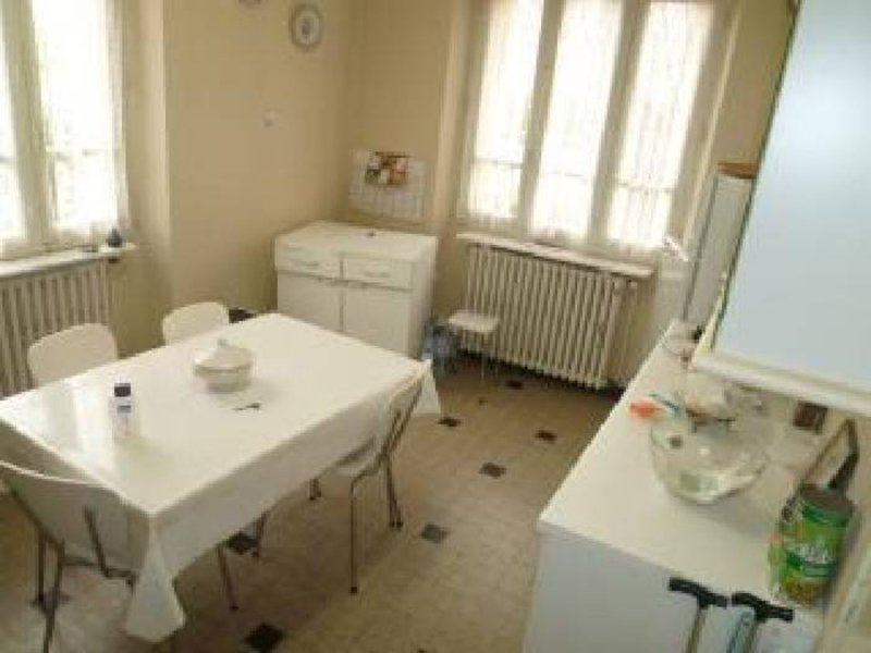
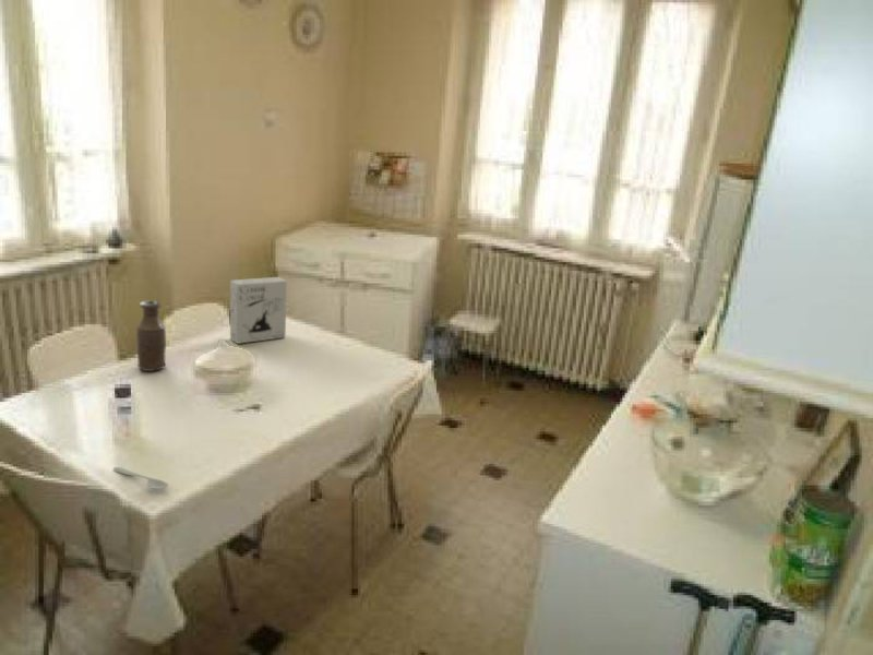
+ spoon [112,466,169,490]
+ cereal box [229,276,288,345]
+ bottle [135,299,167,372]
